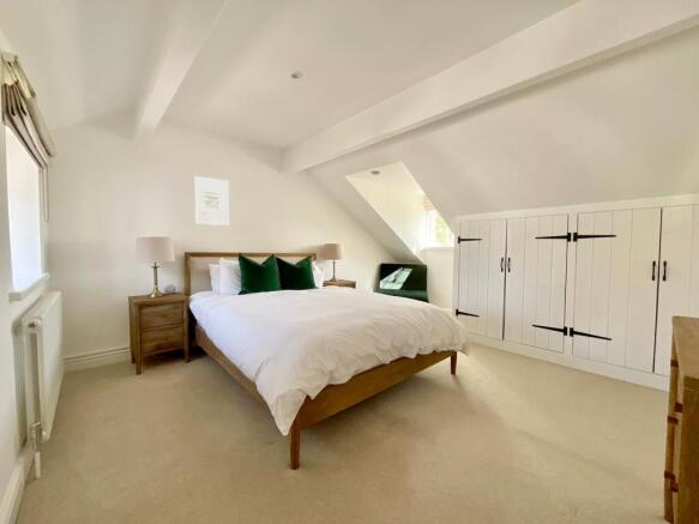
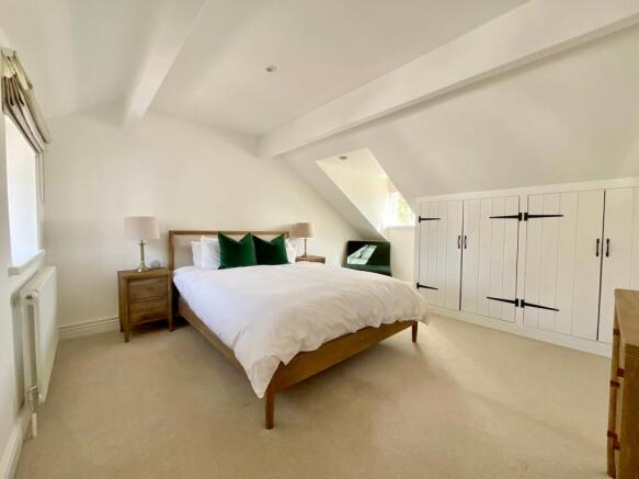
- wall art [193,175,230,227]
